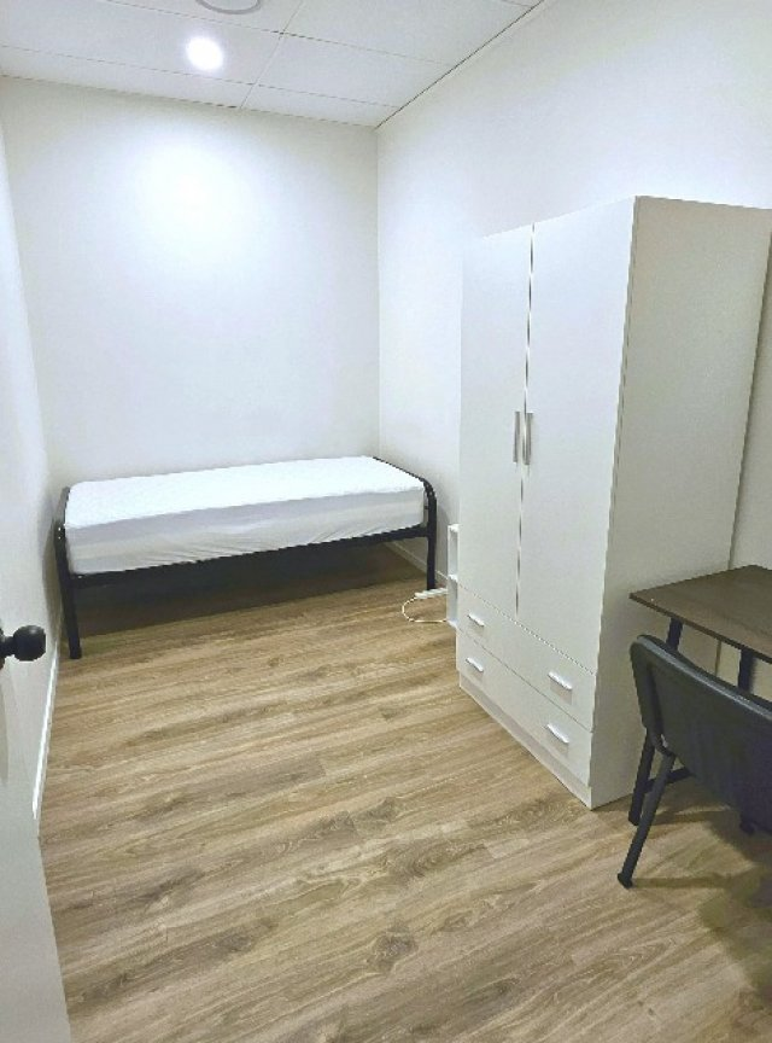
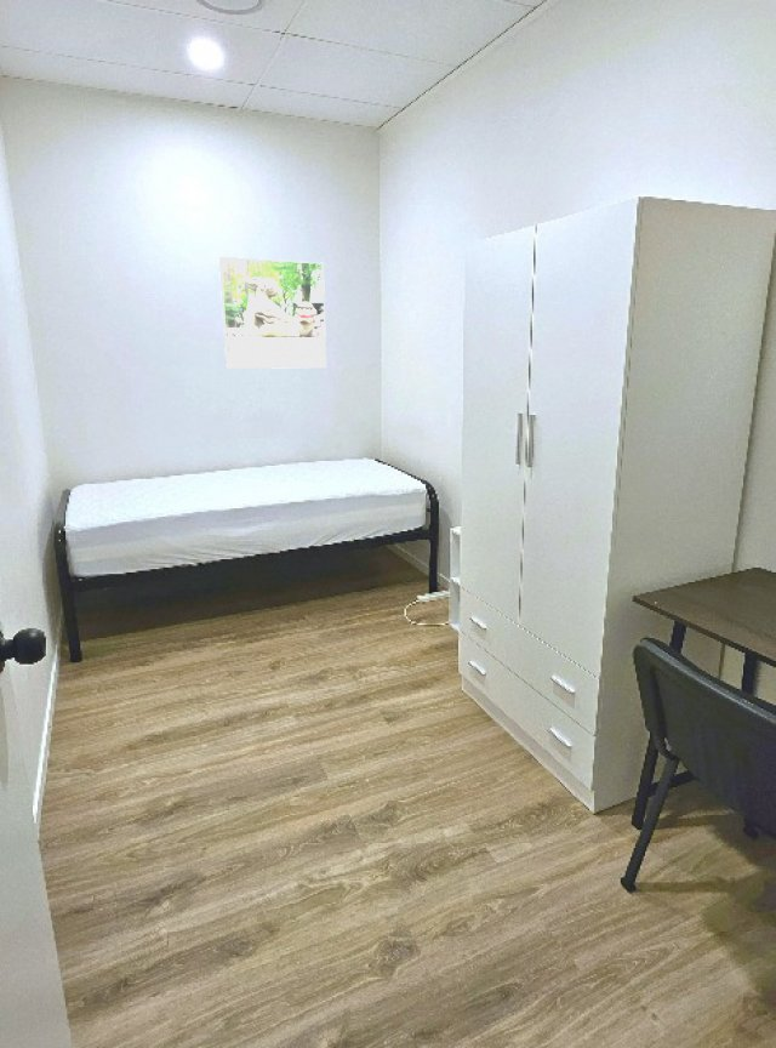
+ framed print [218,256,327,370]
